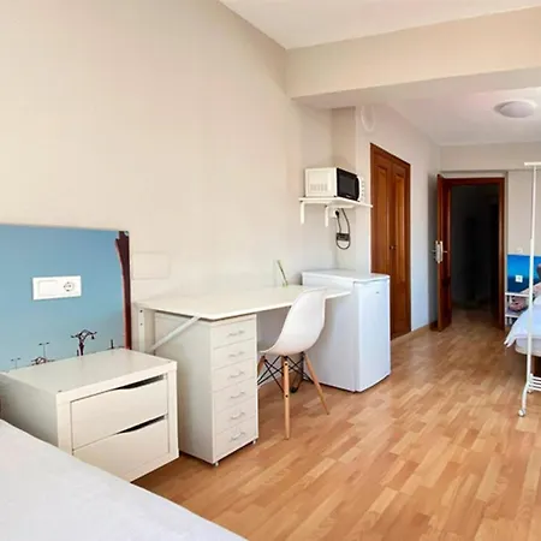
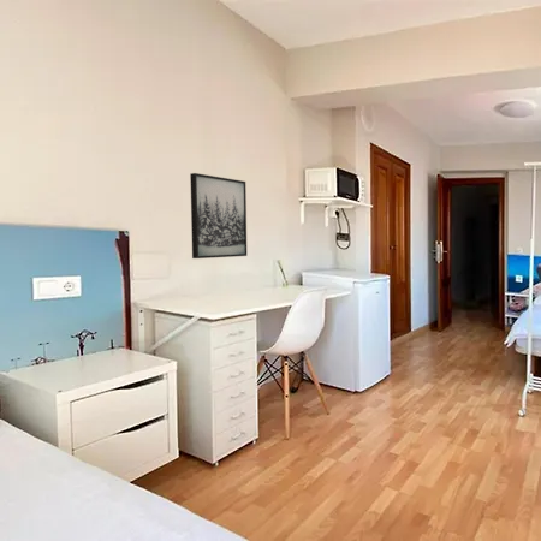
+ wall art [189,172,248,260]
